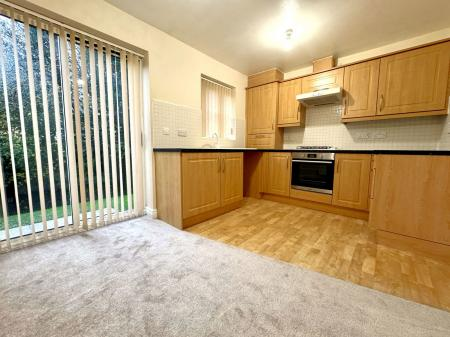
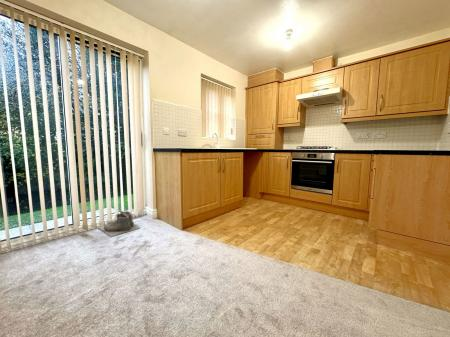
+ boots [97,210,141,238]
